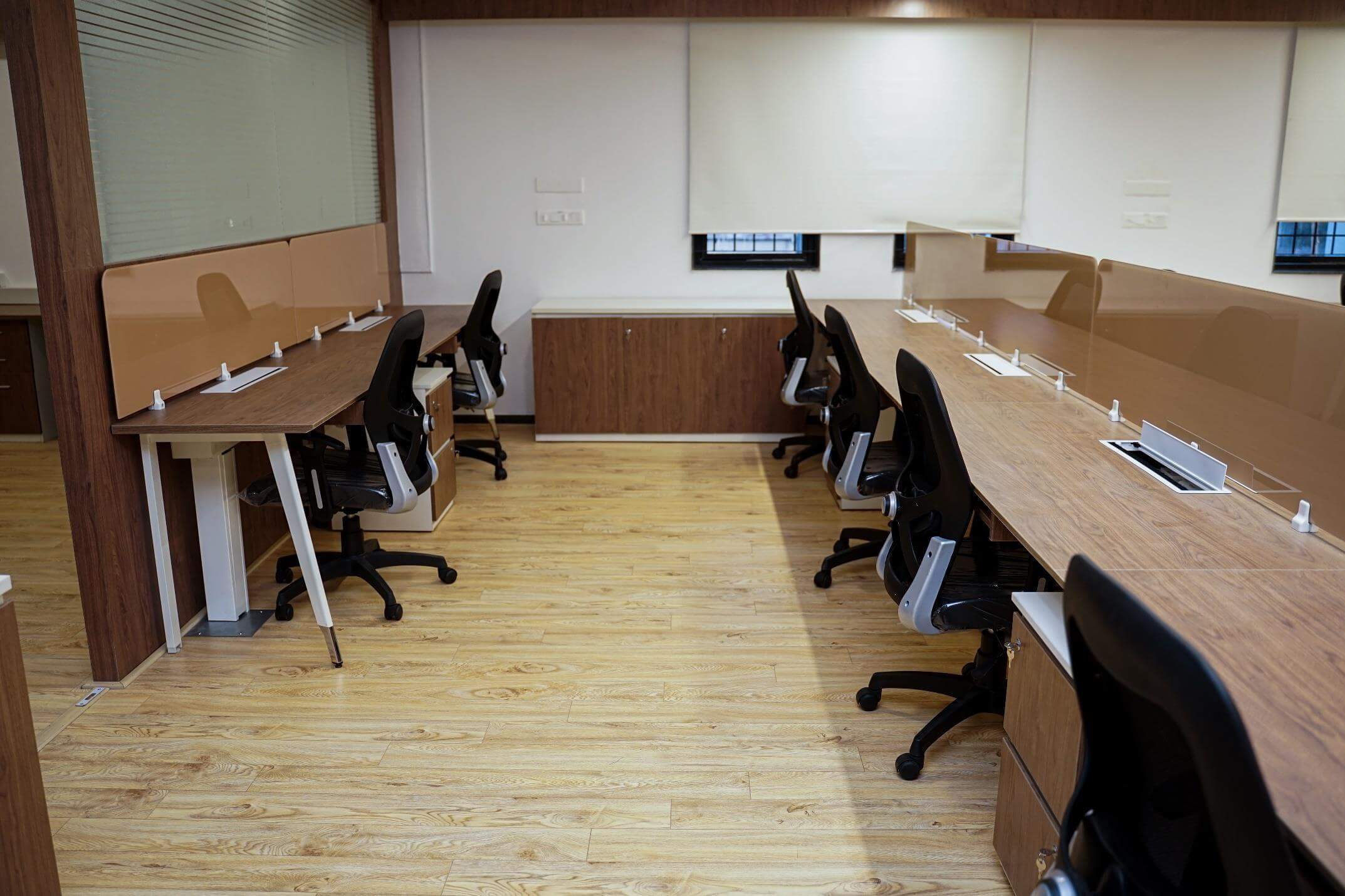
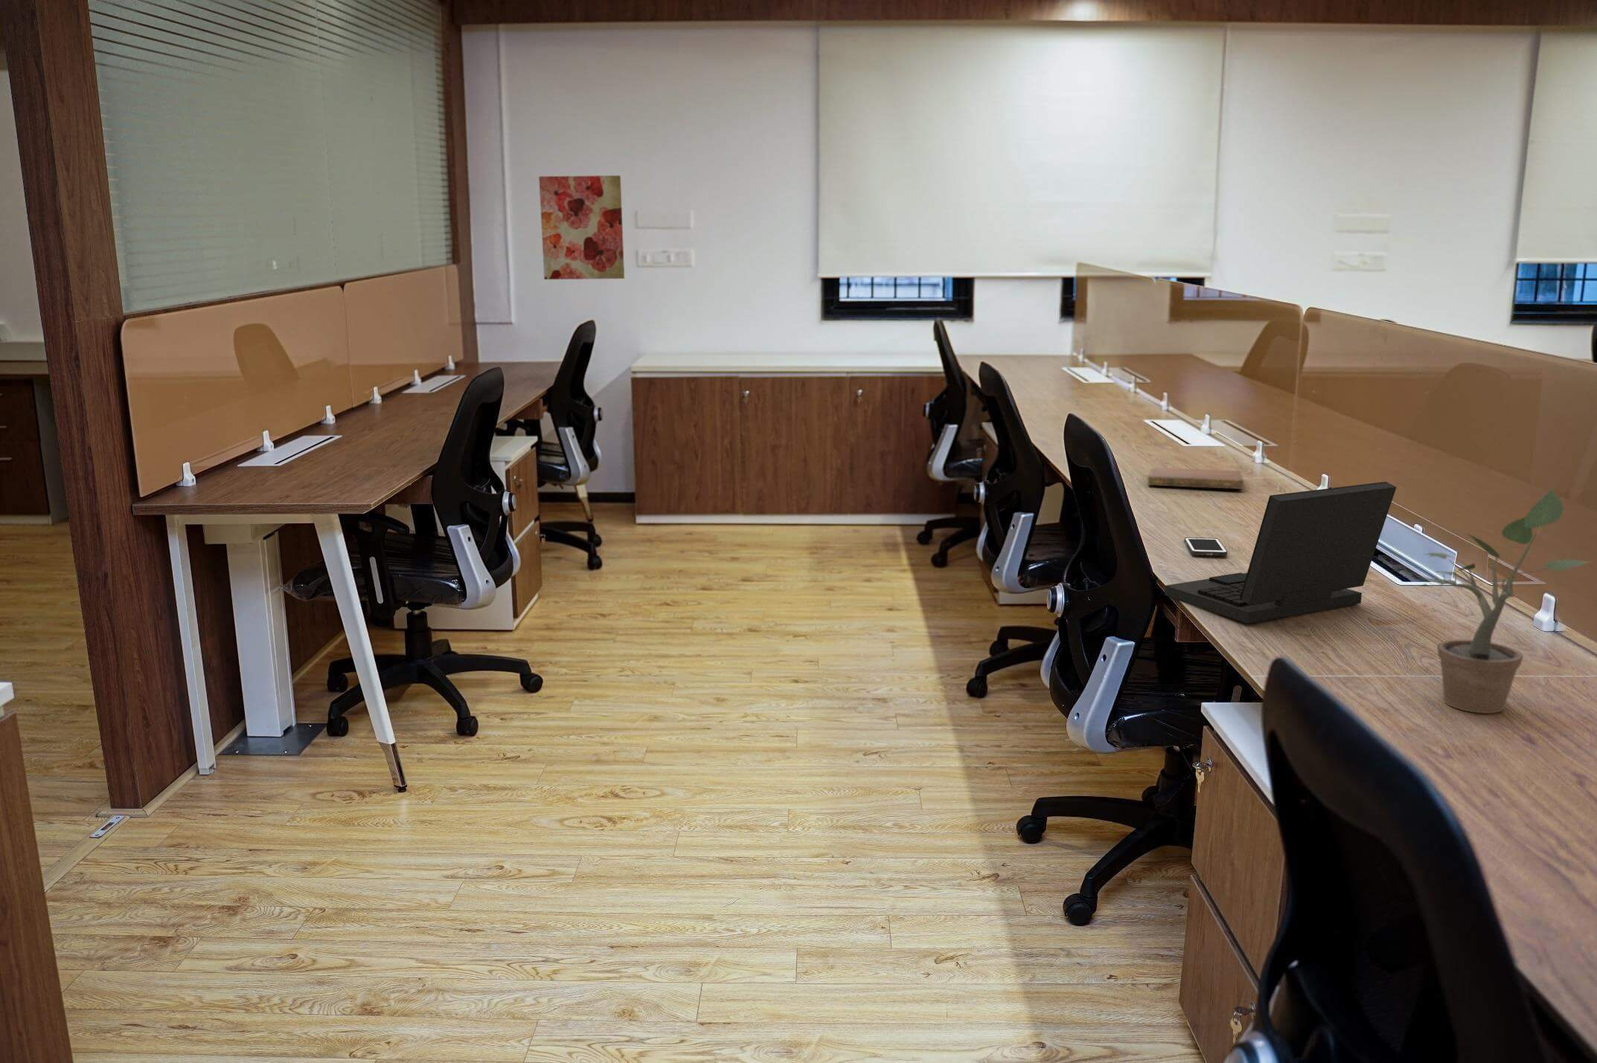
+ notebook [1147,466,1244,490]
+ potted plant [1417,486,1593,714]
+ laptop [1164,480,1398,624]
+ cell phone [1184,536,1228,556]
+ wall art [538,174,625,280]
